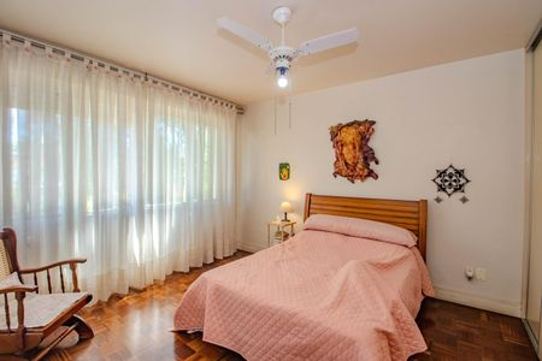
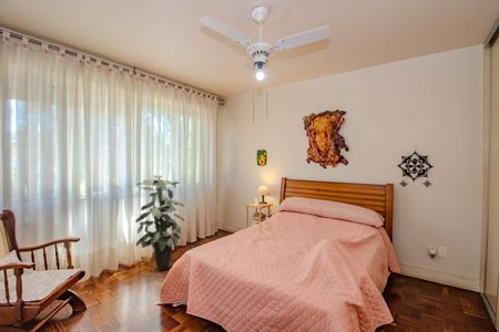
+ indoor plant [134,174,186,271]
